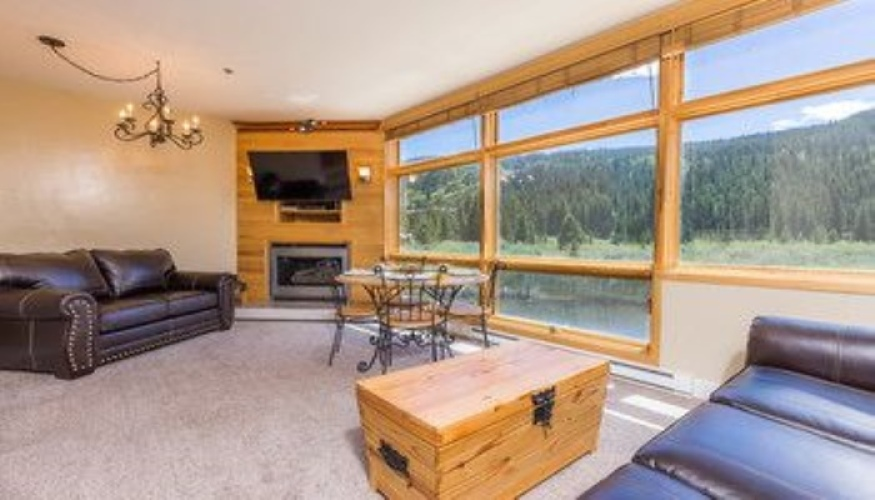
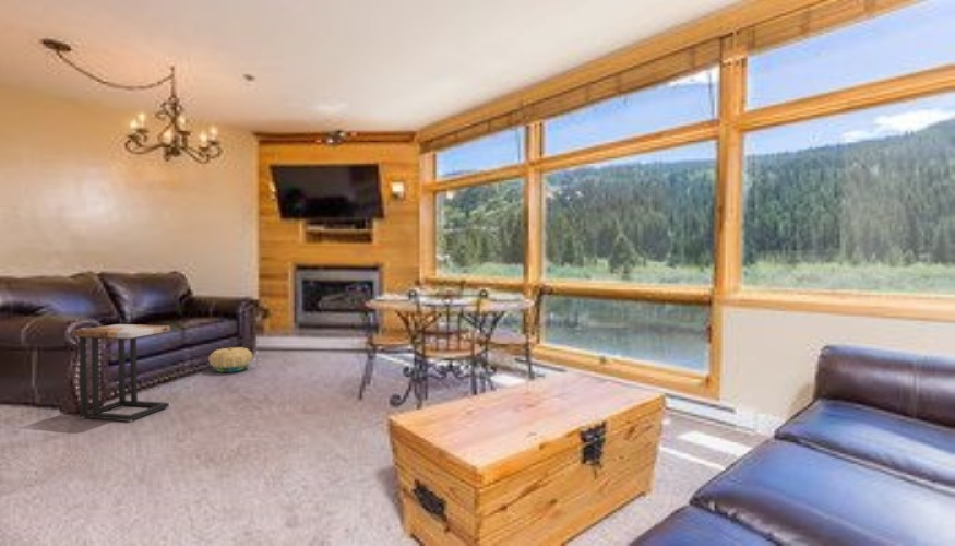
+ side table [72,323,171,423]
+ basket [207,346,254,373]
